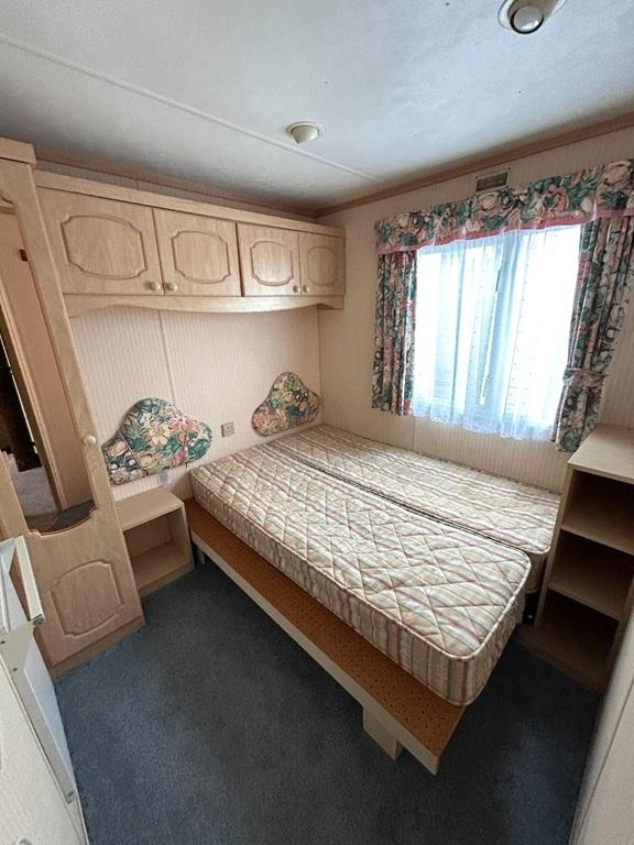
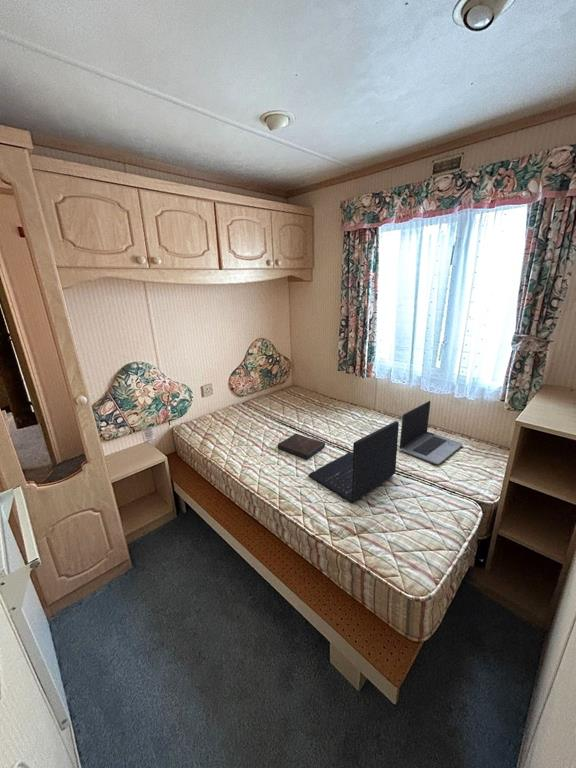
+ laptop [308,420,400,504]
+ book [277,433,326,460]
+ laptop computer [399,400,464,465]
